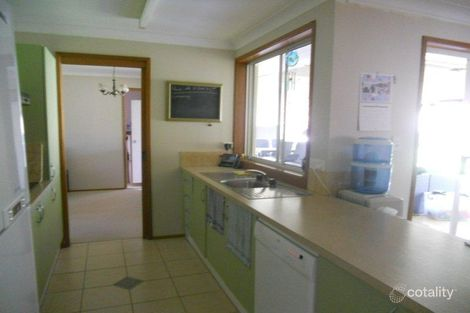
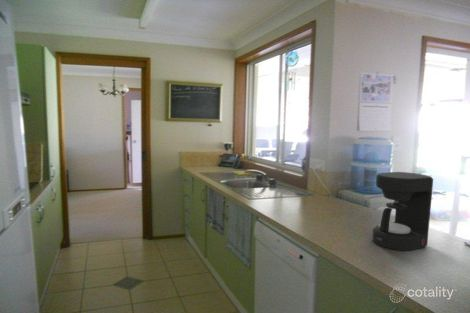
+ coffee maker [371,171,434,252]
